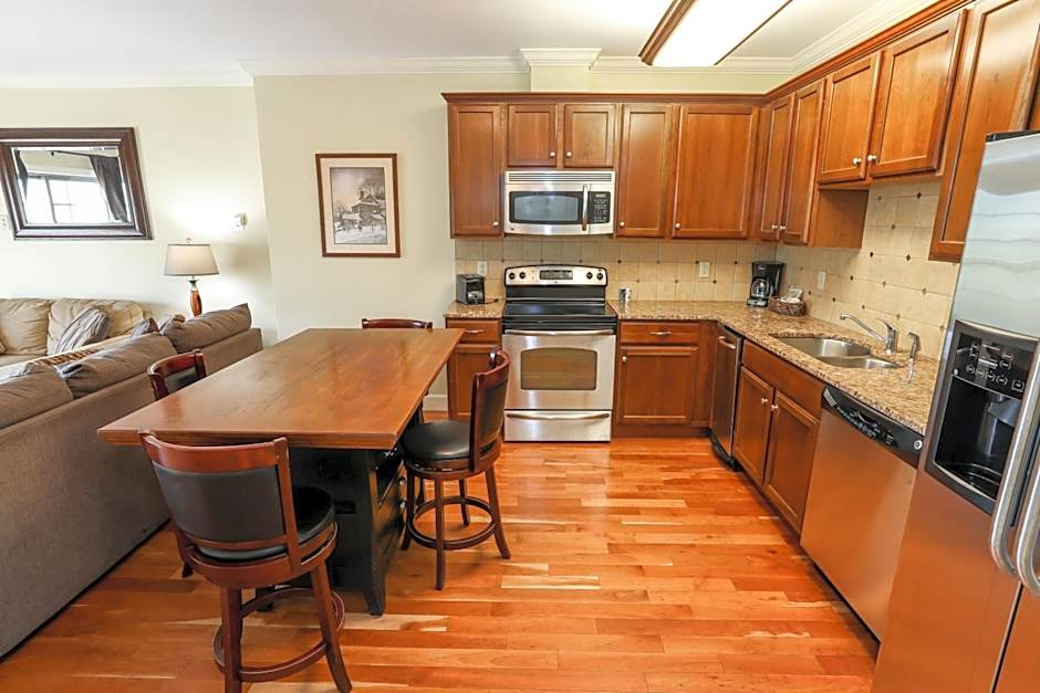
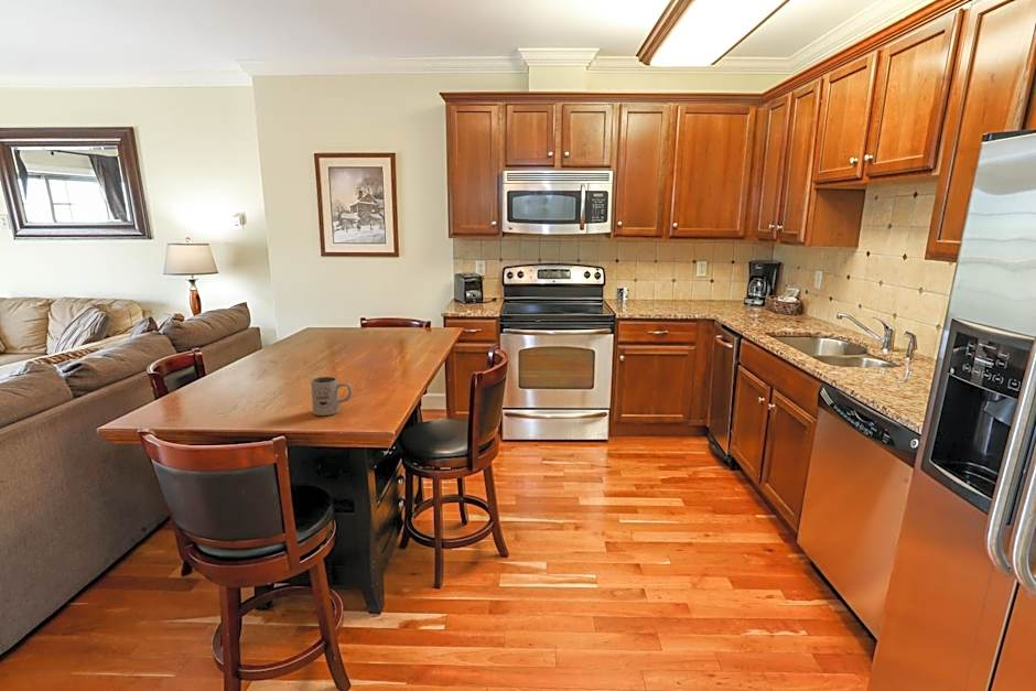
+ mug [310,376,353,417]
